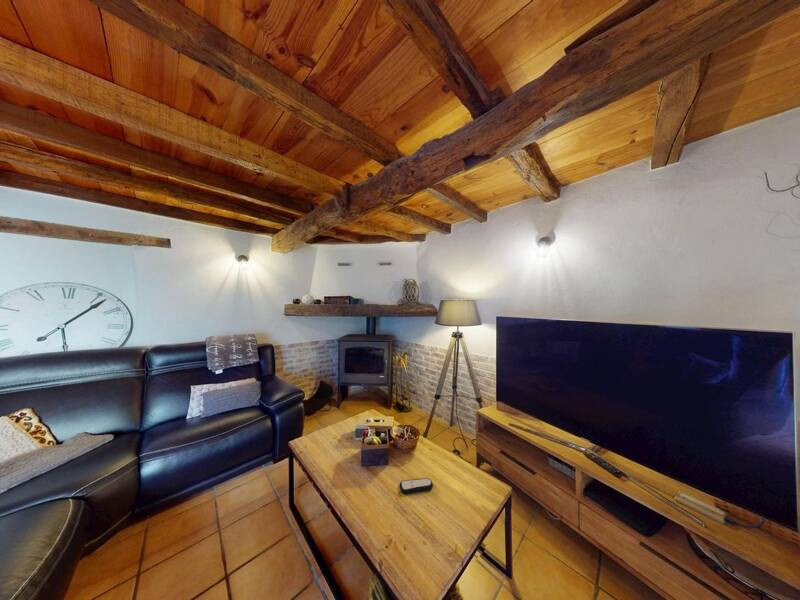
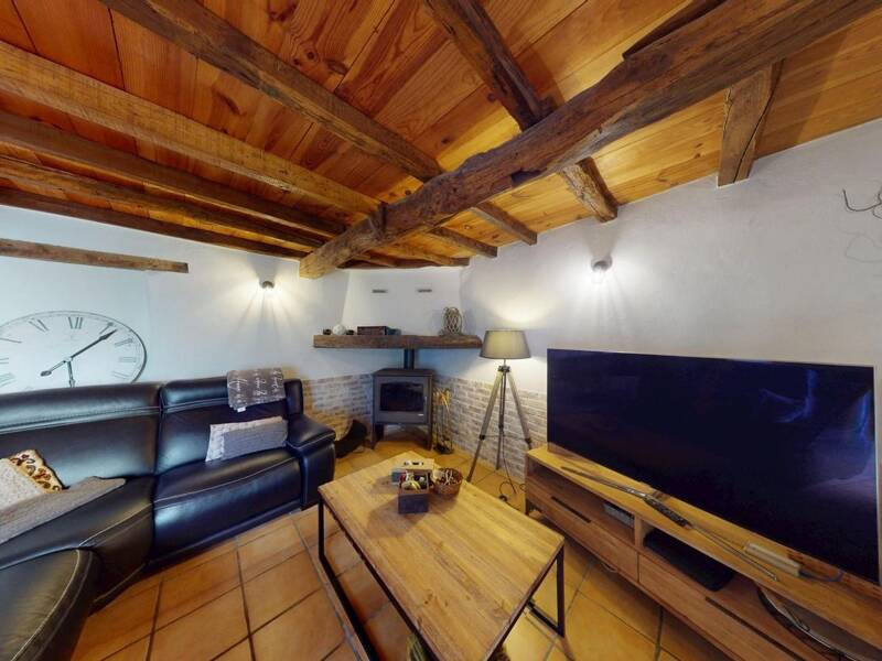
- remote control [399,477,434,495]
